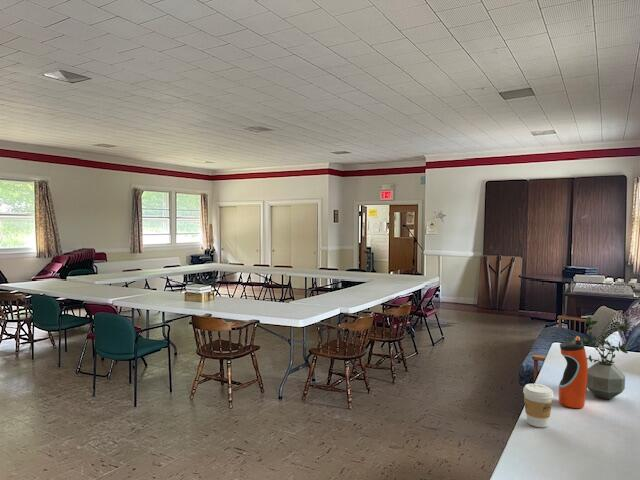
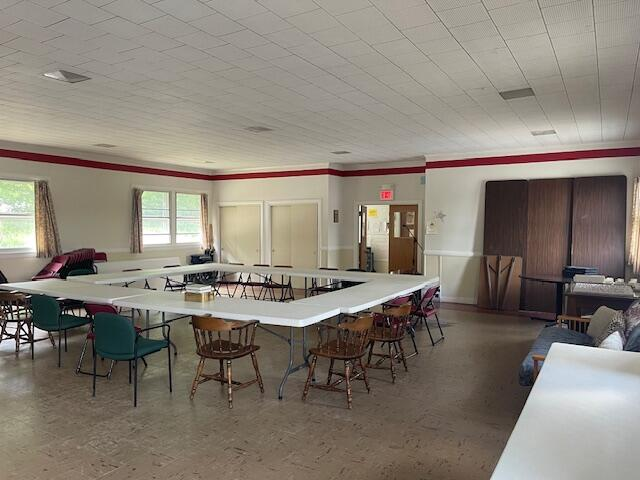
- water bottle [558,335,589,409]
- potted plant [568,316,630,400]
- coffee cup [522,383,554,428]
